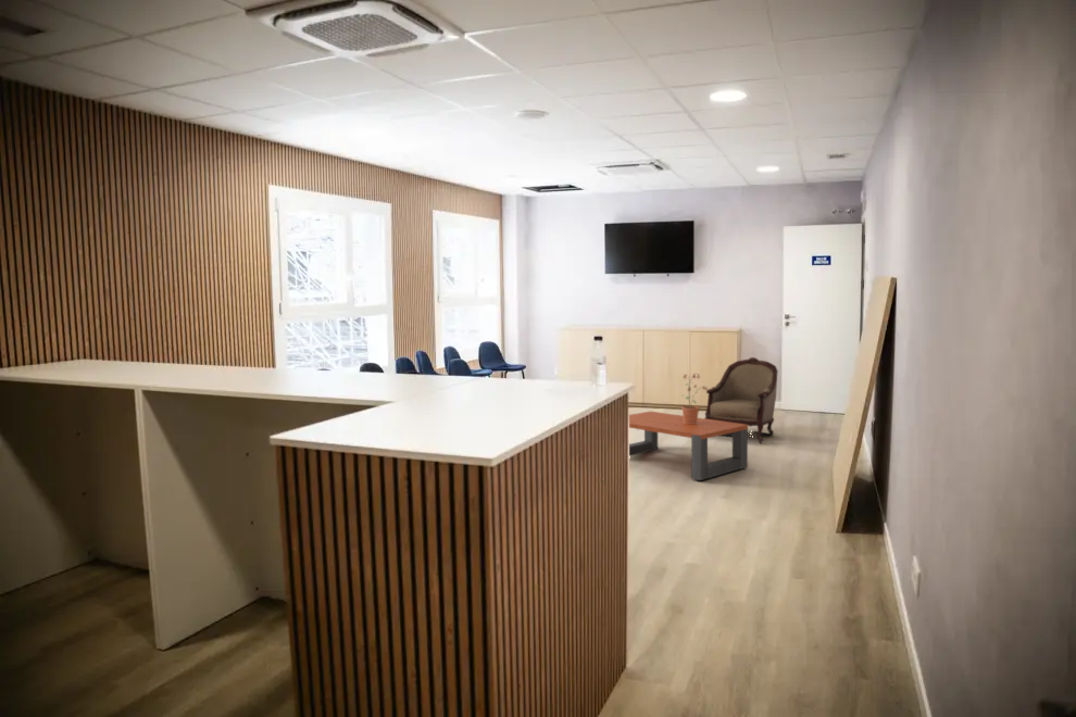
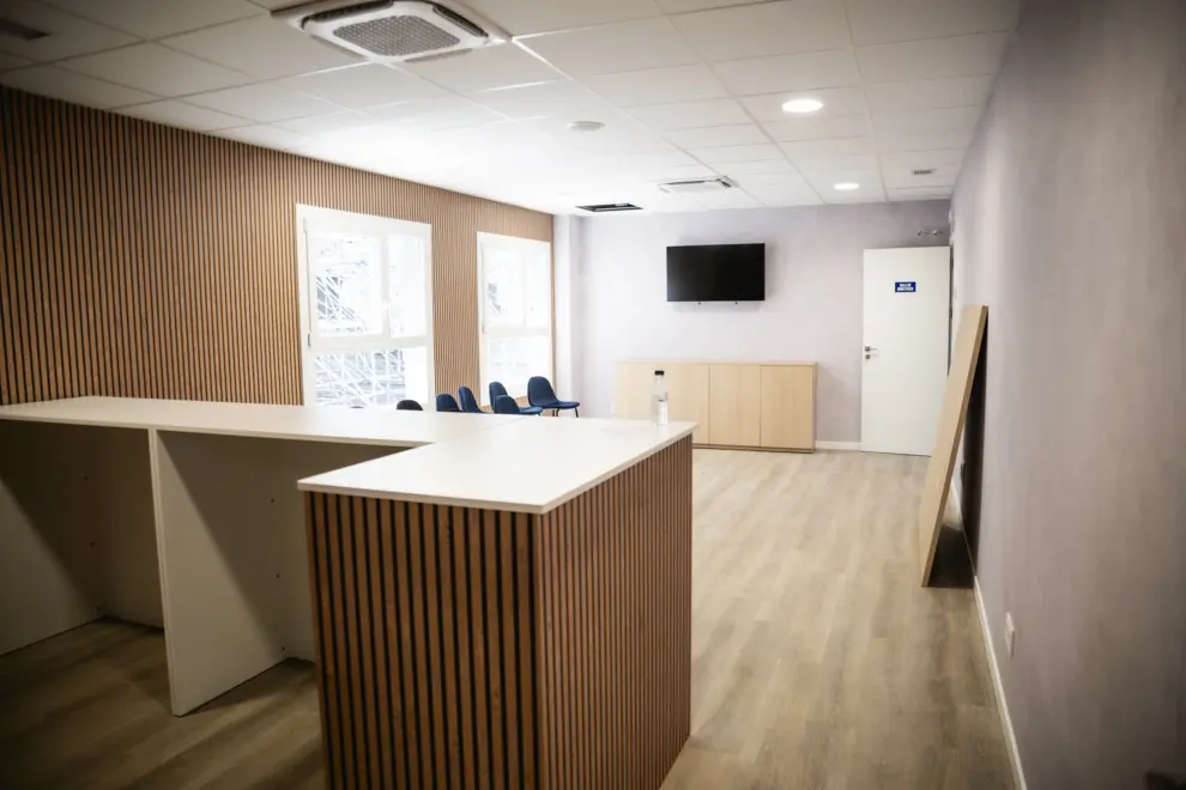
- potted plant [680,373,709,424]
- armchair [704,356,779,444]
- coffee table [628,411,749,481]
